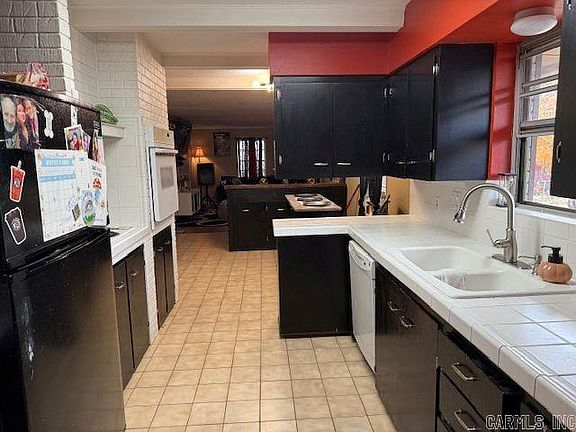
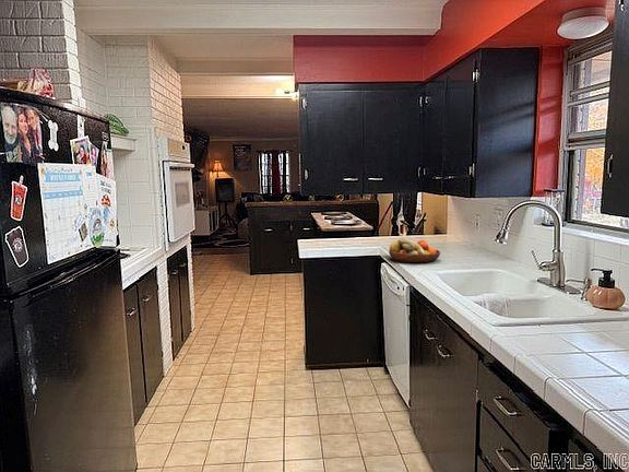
+ fruit bowl [388,237,441,263]
